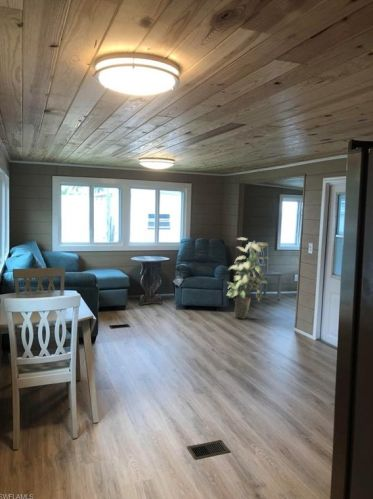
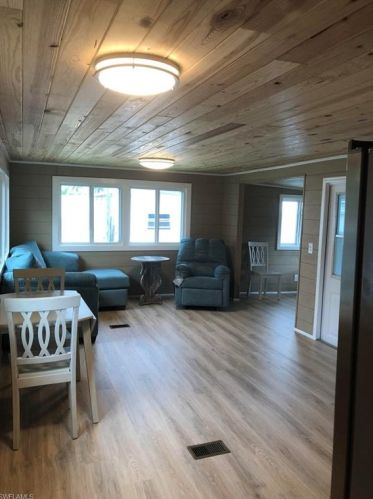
- indoor plant [226,237,269,320]
